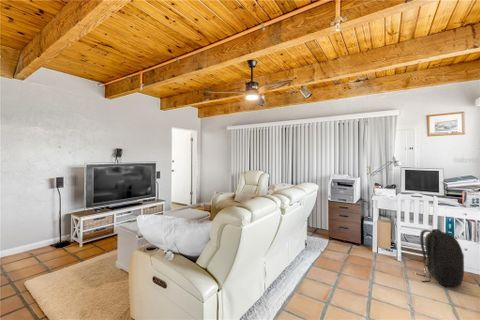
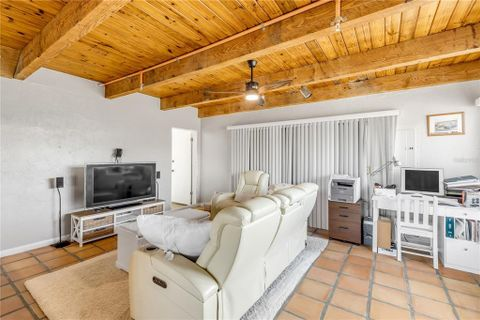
- backpack [417,228,465,287]
